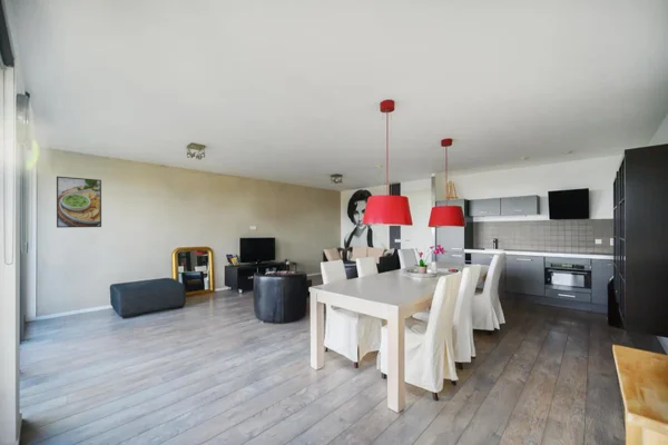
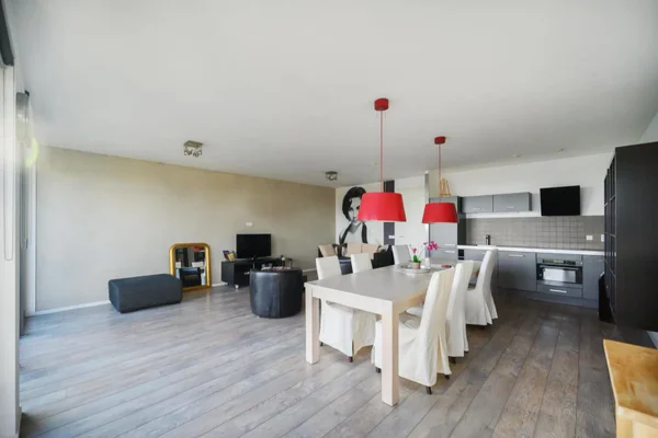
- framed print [56,175,102,229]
